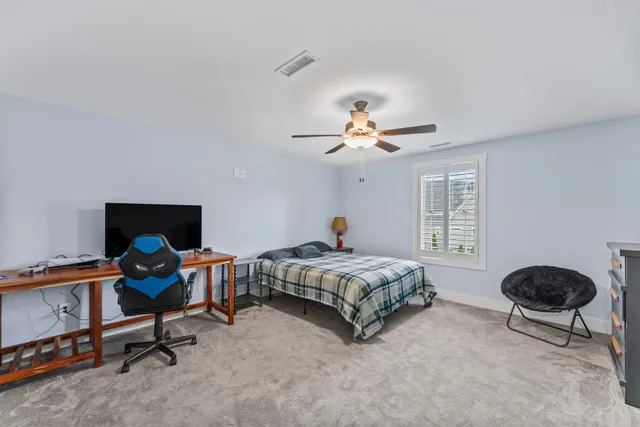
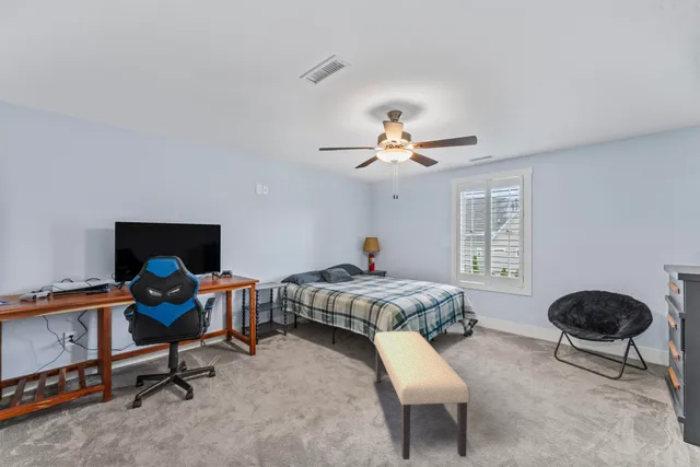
+ bench [373,330,470,460]
